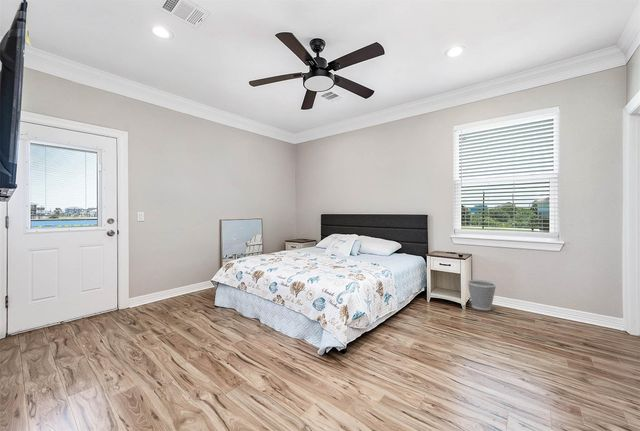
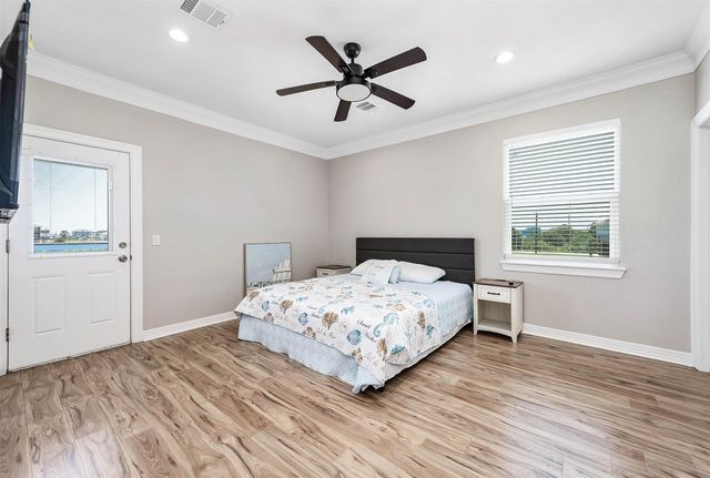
- wastebasket [466,279,498,311]
